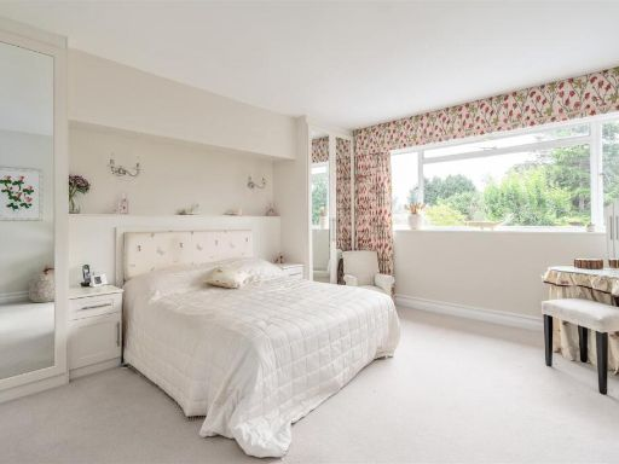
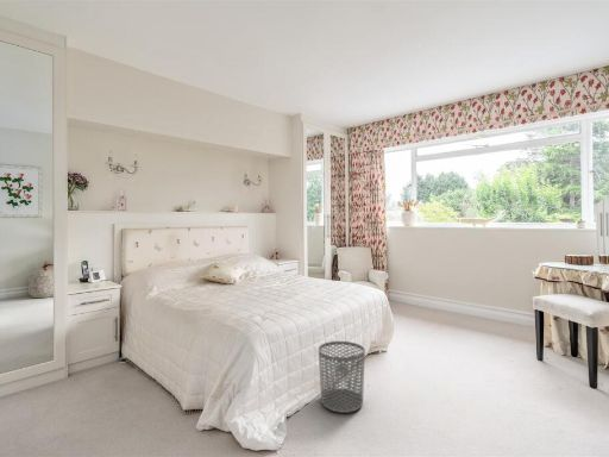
+ waste bin [318,340,366,414]
